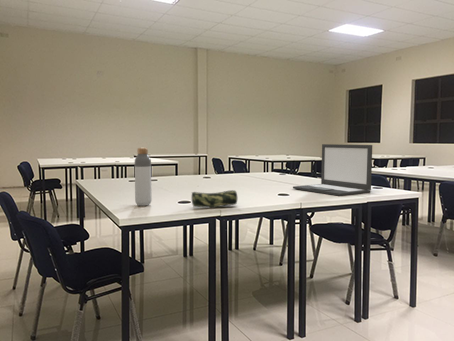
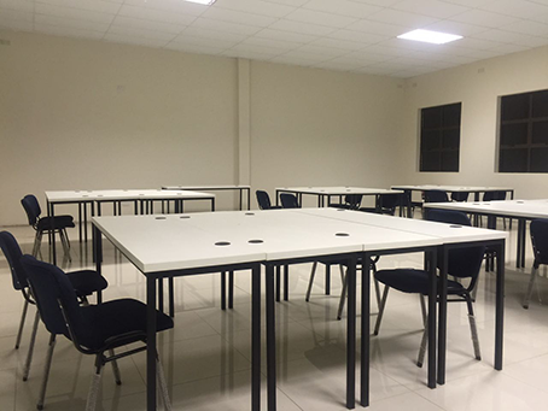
- pencil case [191,189,238,208]
- laptop [292,143,373,197]
- bottle [134,147,153,207]
